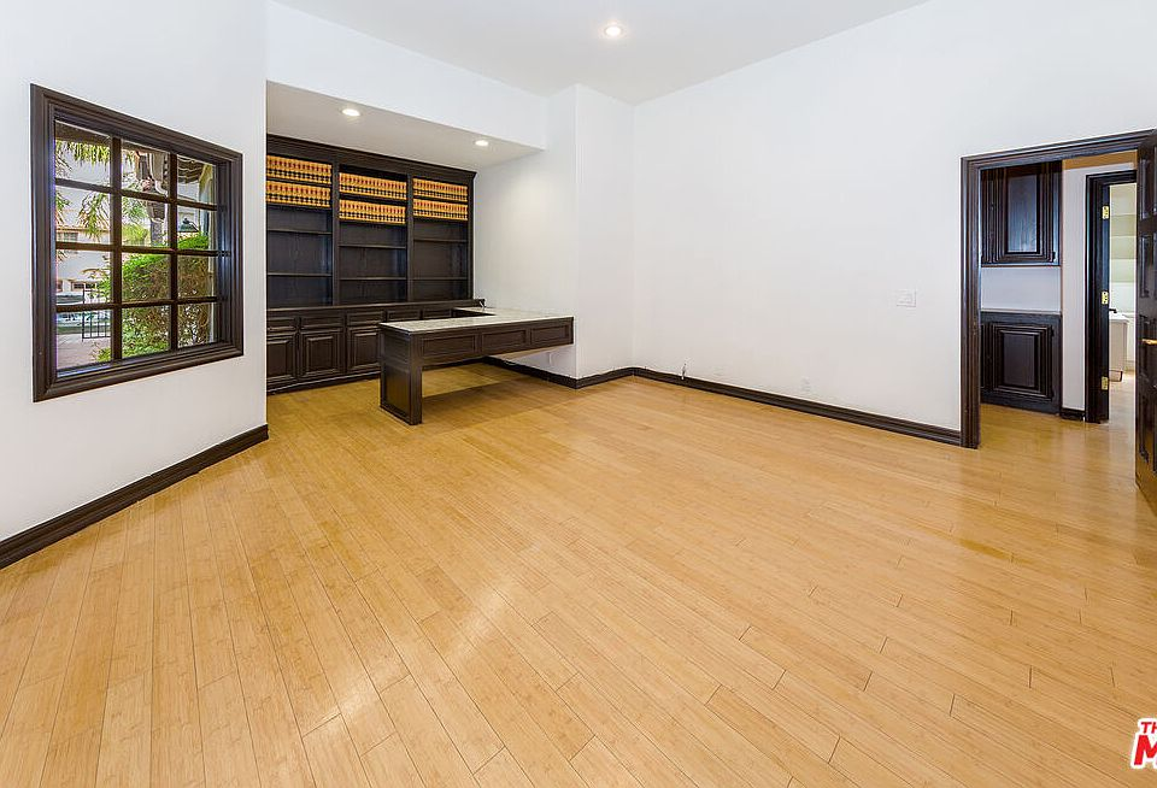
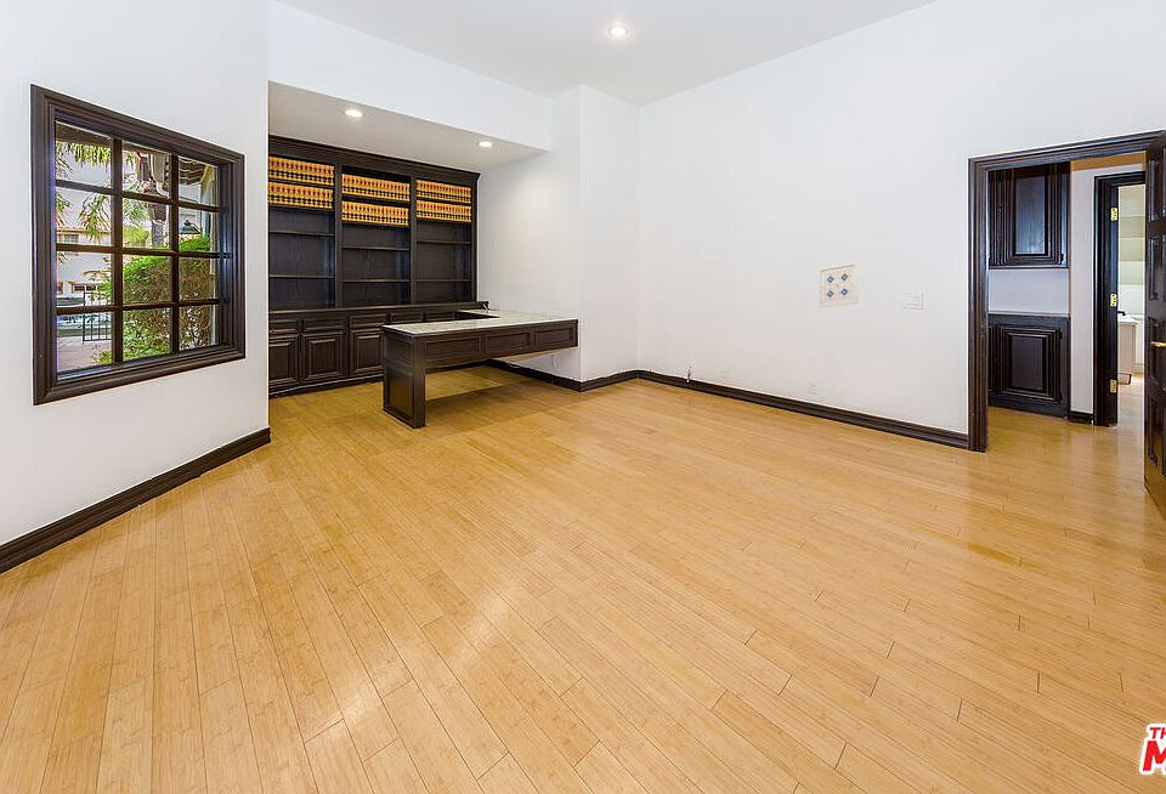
+ wall art [816,261,860,308]
